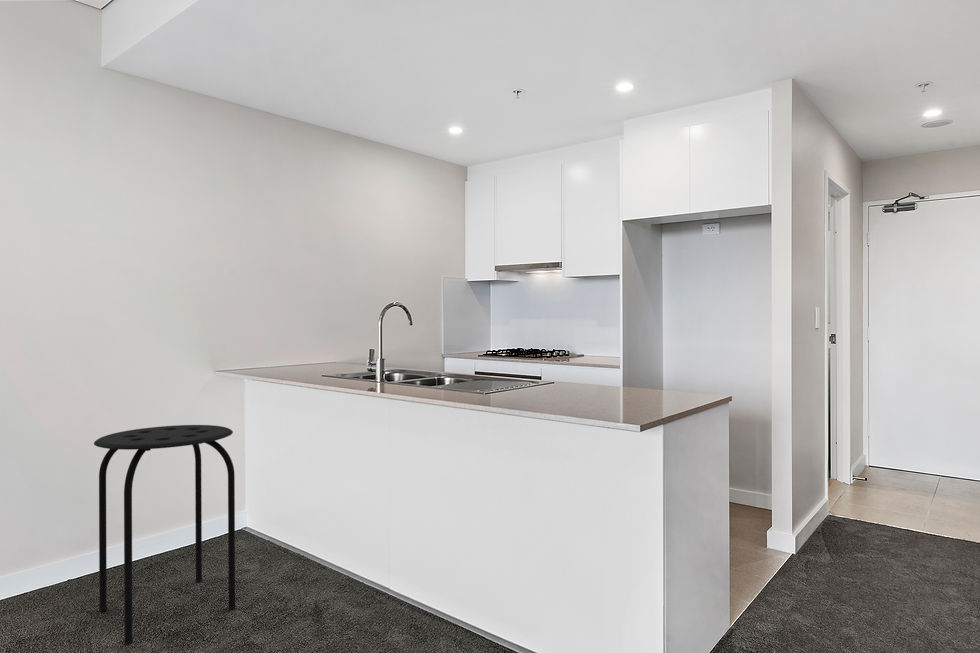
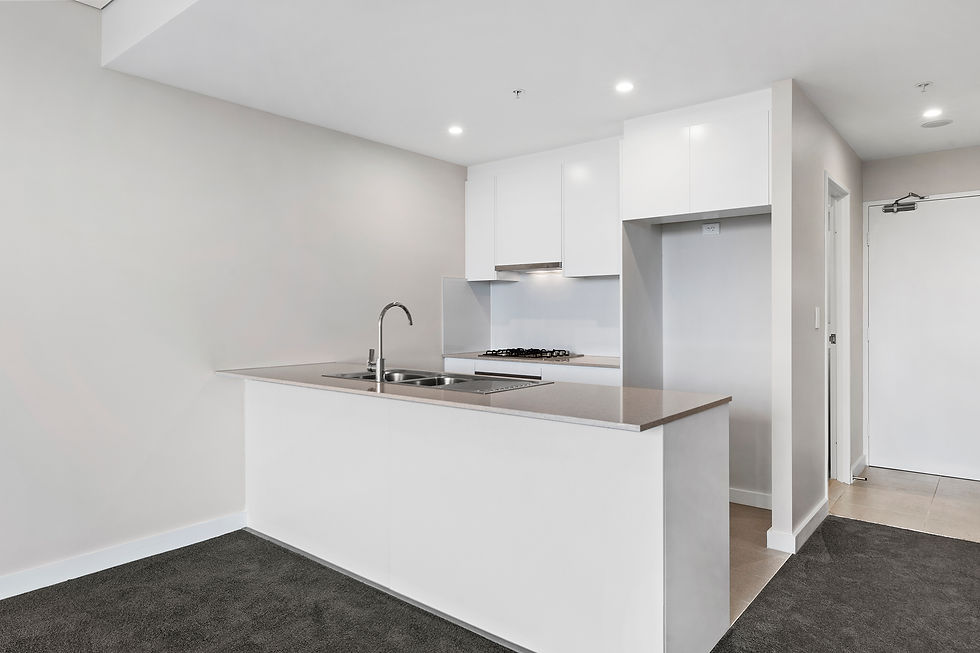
- stool [93,424,237,646]
